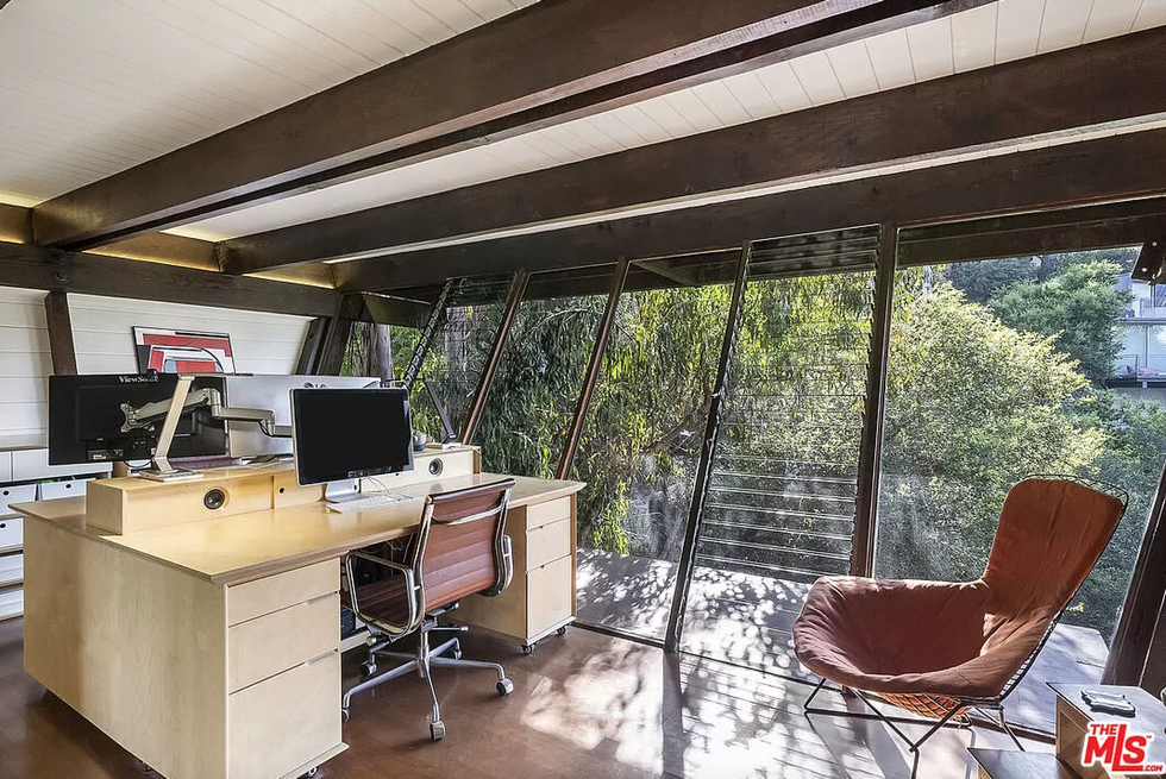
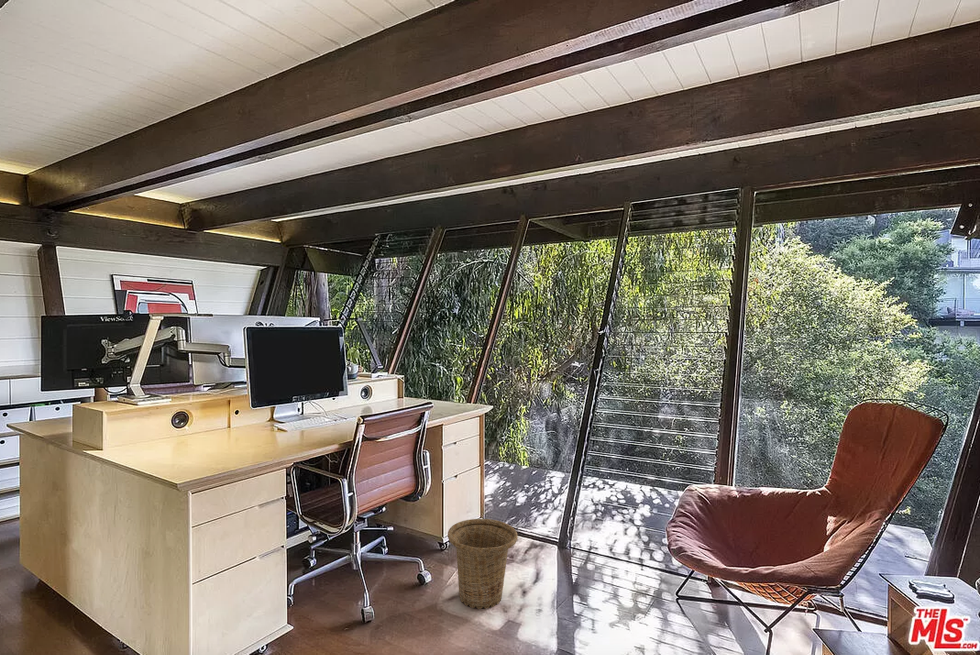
+ basket [447,518,519,610]
